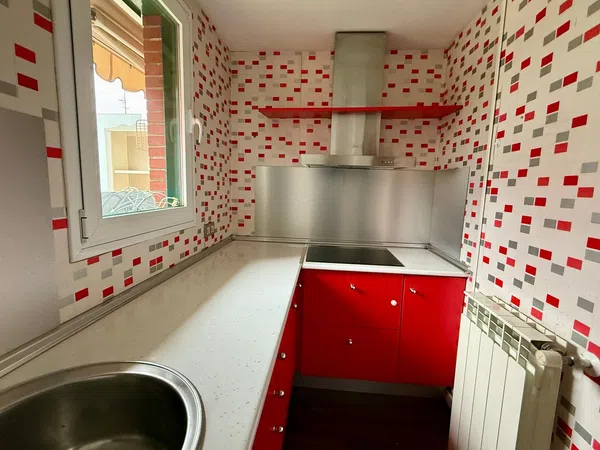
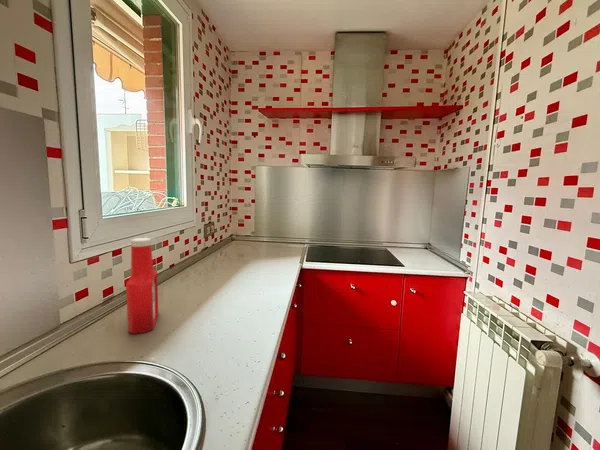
+ soap bottle [125,237,159,335]
